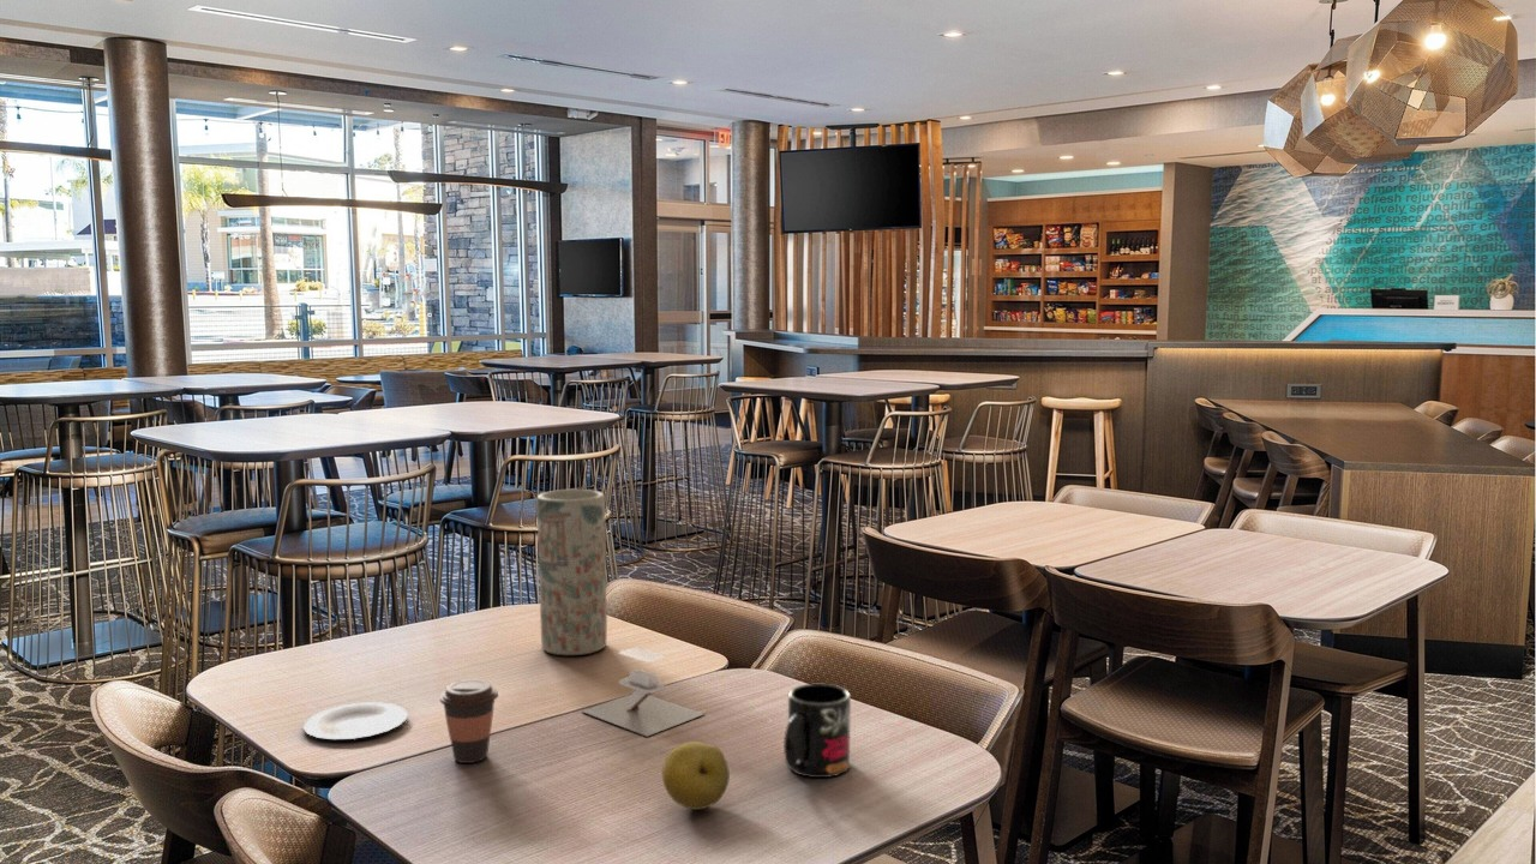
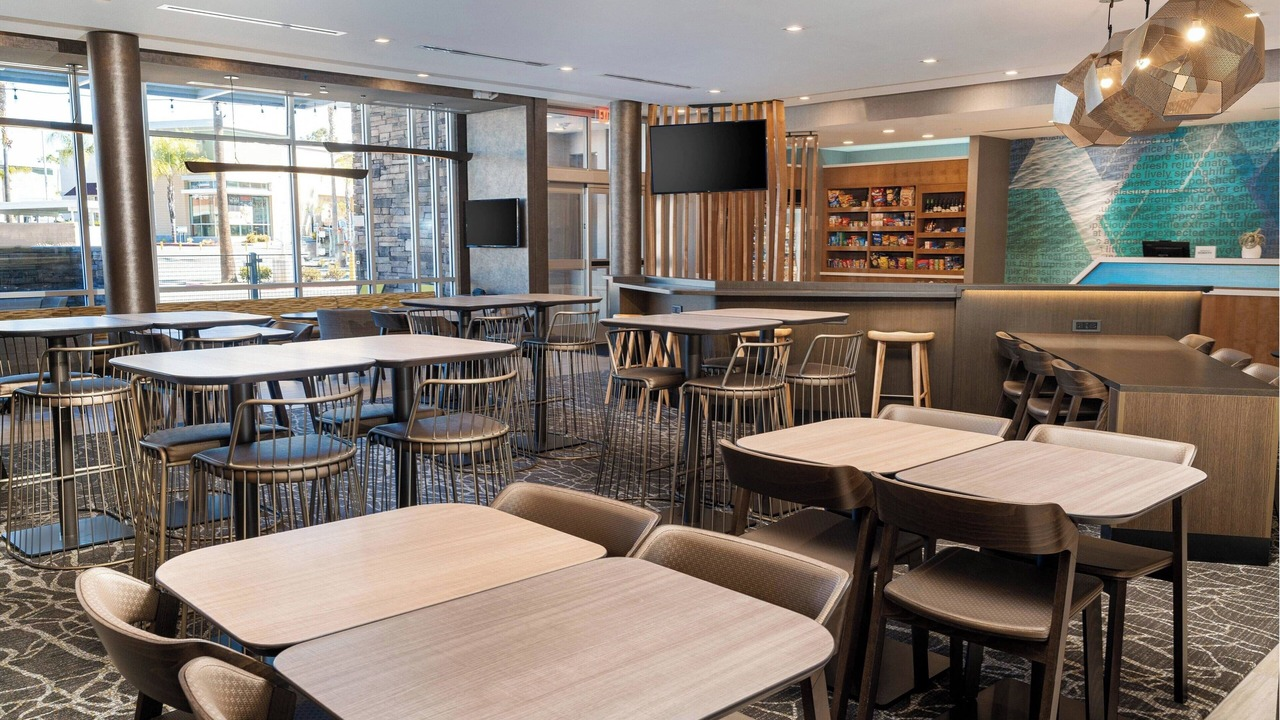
- napkin holder [581,646,704,738]
- coffee cup [438,678,499,764]
- mug [782,683,852,779]
- fruit [661,740,731,811]
- plate [302,701,408,740]
- vase [536,488,608,656]
